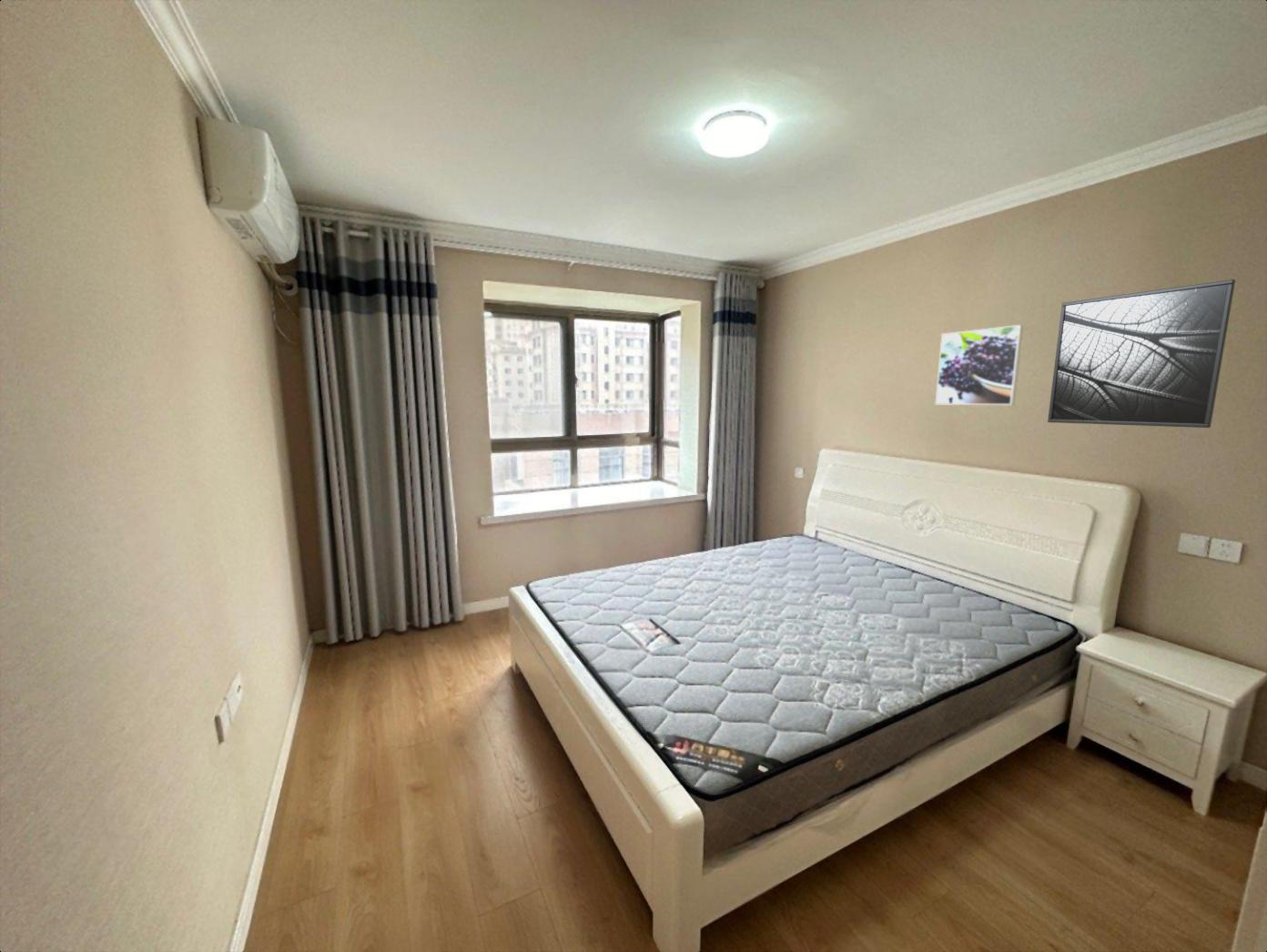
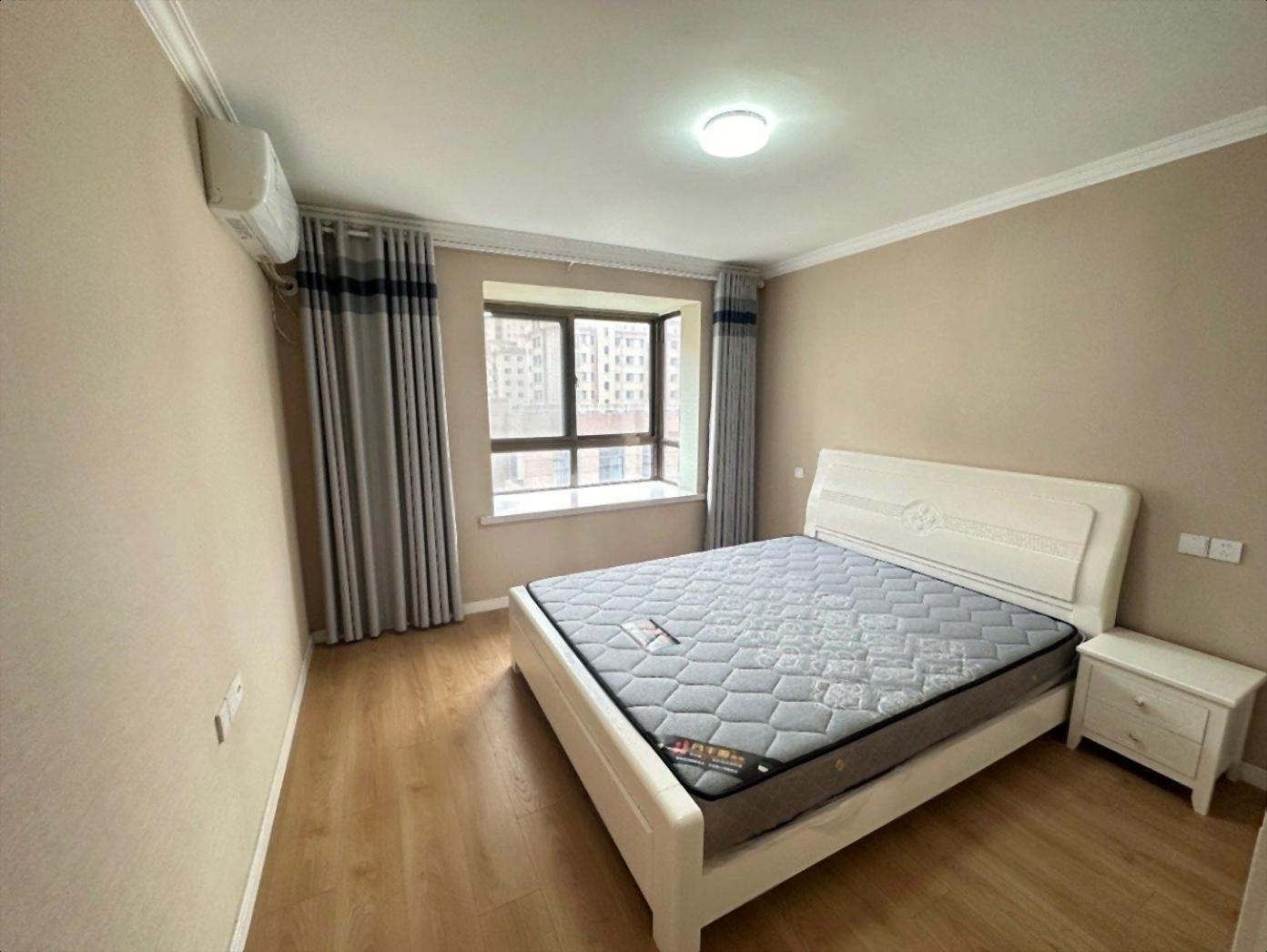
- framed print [935,324,1024,406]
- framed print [1047,279,1236,429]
